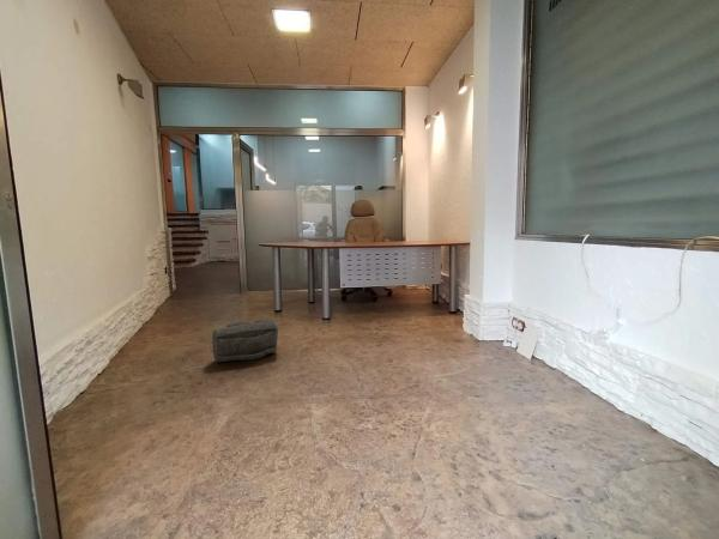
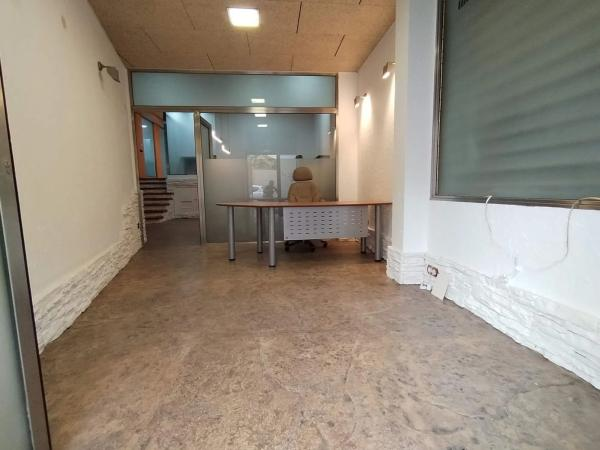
- backpack [209,317,279,363]
